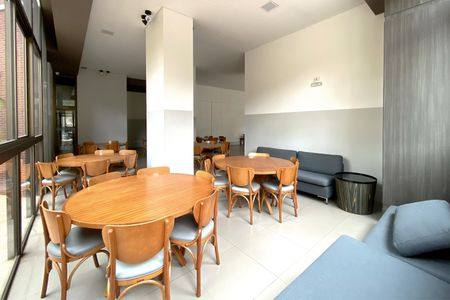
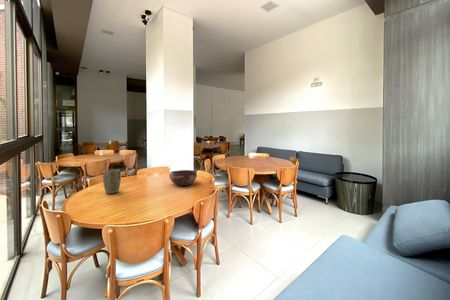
+ decorative bowl [168,169,198,187]
+ plant pot [102,168,122,195]
